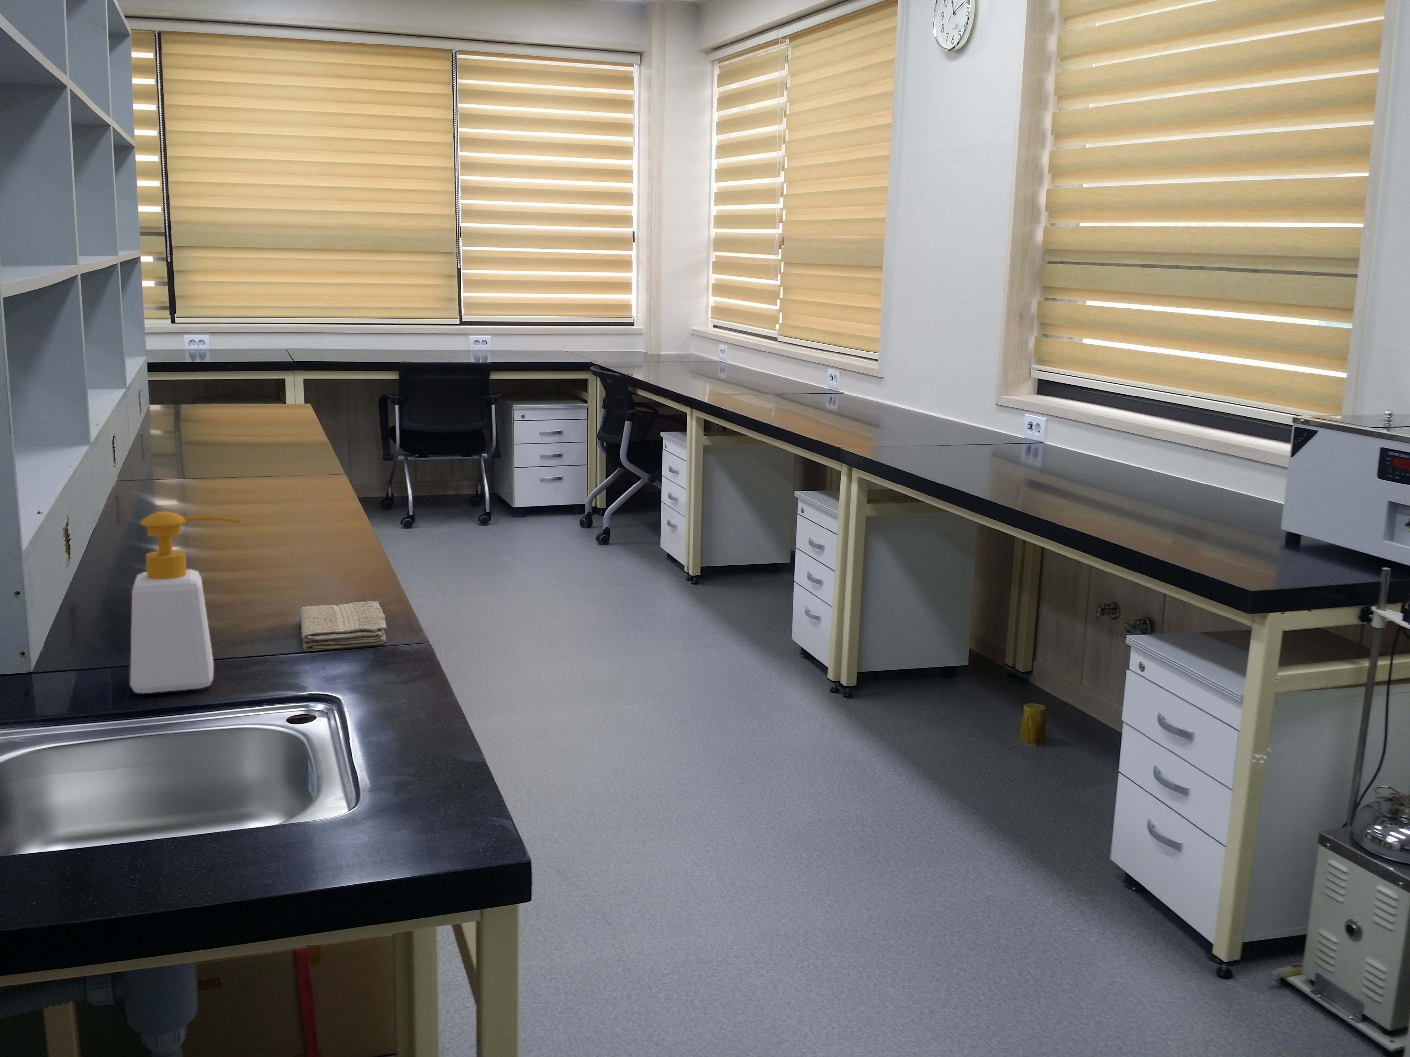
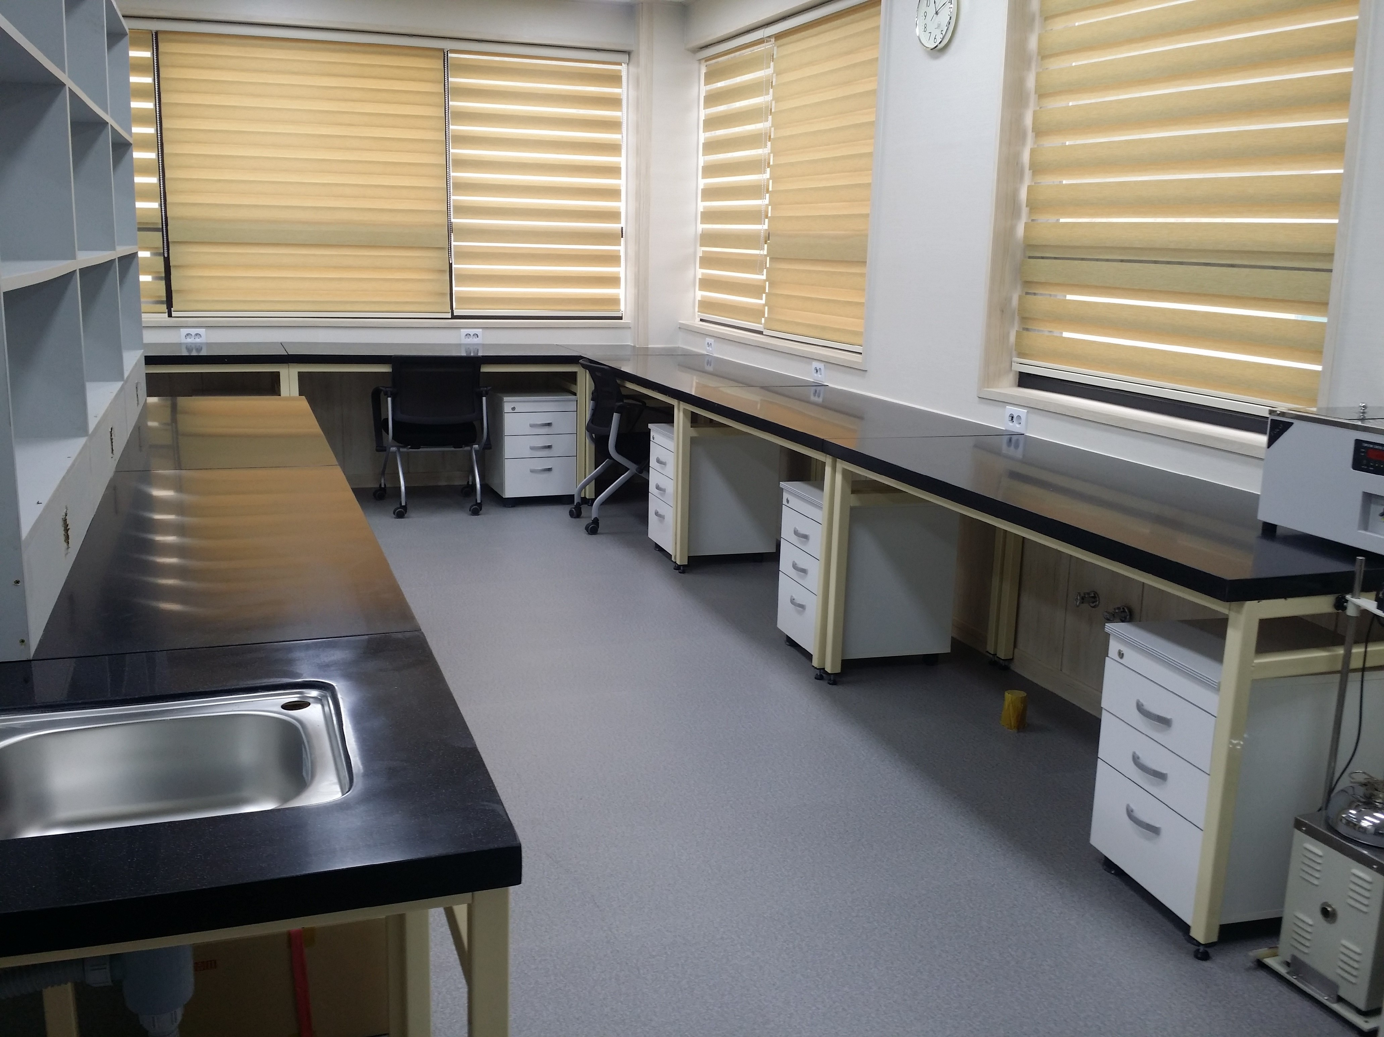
- washcloth [299,601,387,652]
- soap bottle [130,511,242,694]
